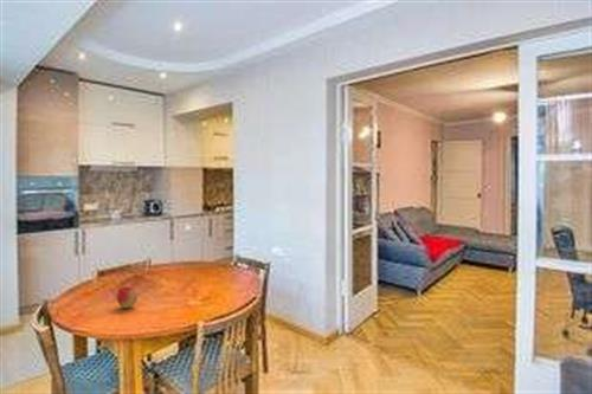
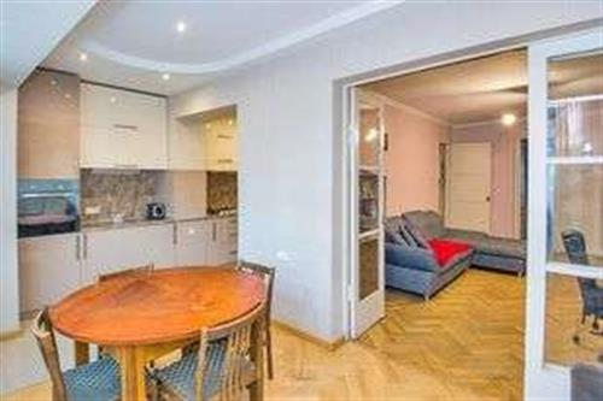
- apple [116,285,139,309]
